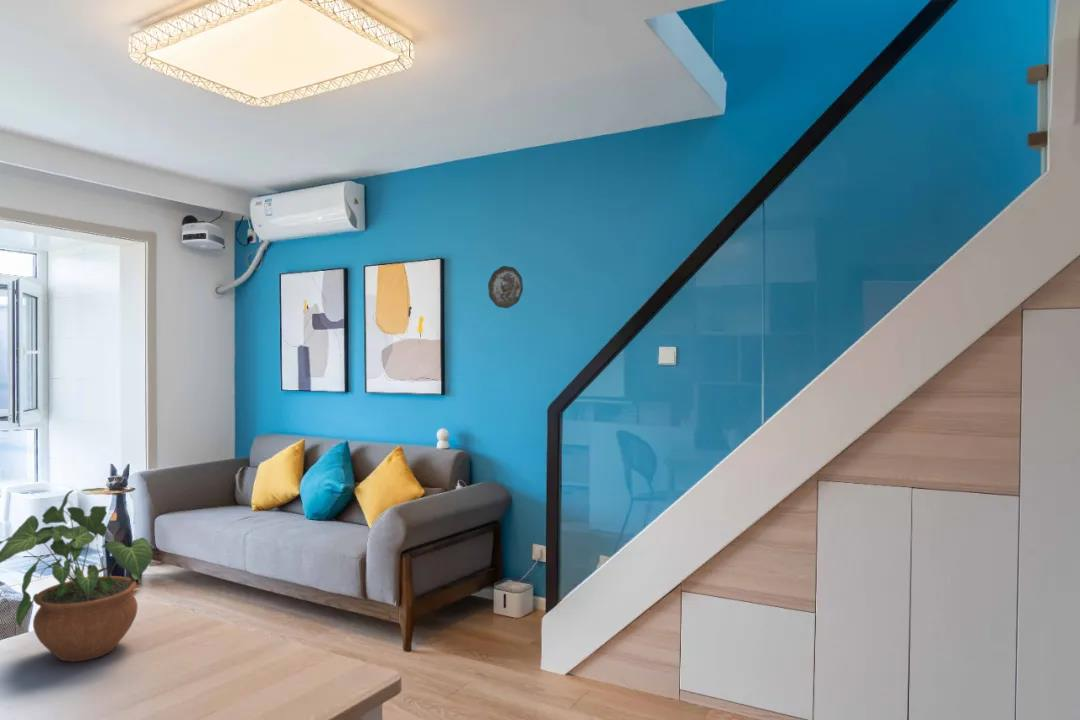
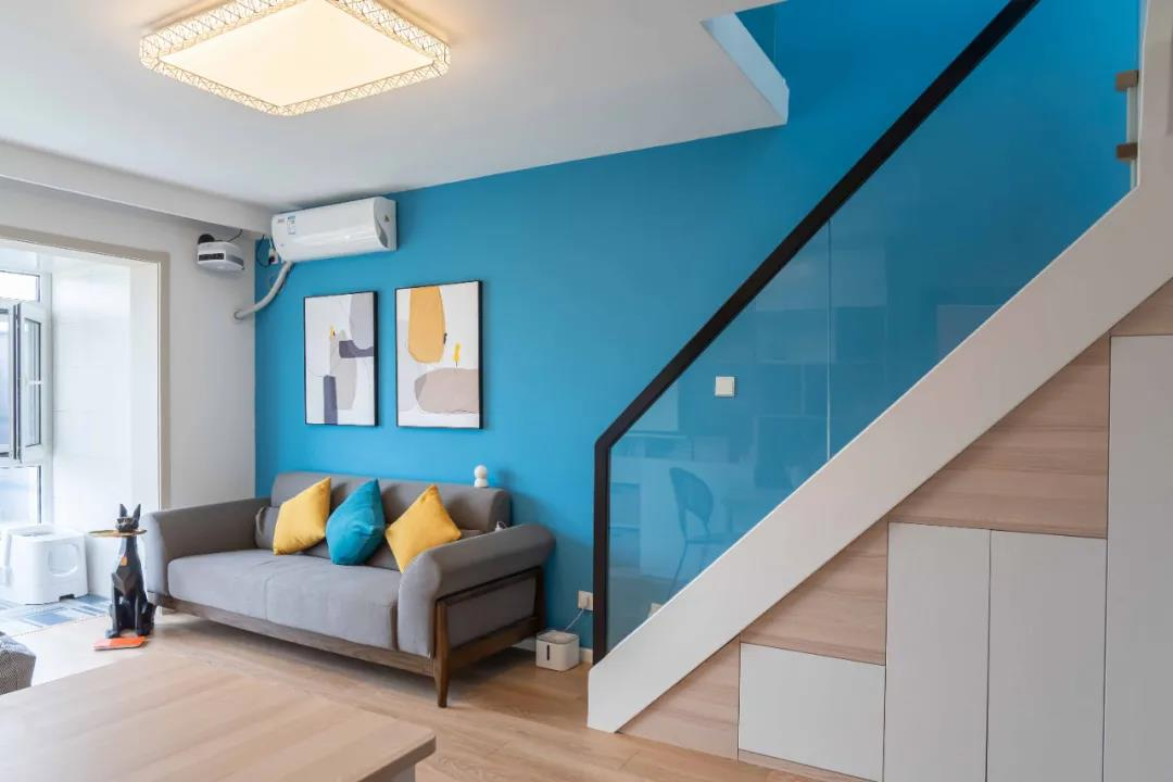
- potted plant [0,489,154,663]
- decorative plate [487,265,524,309]
